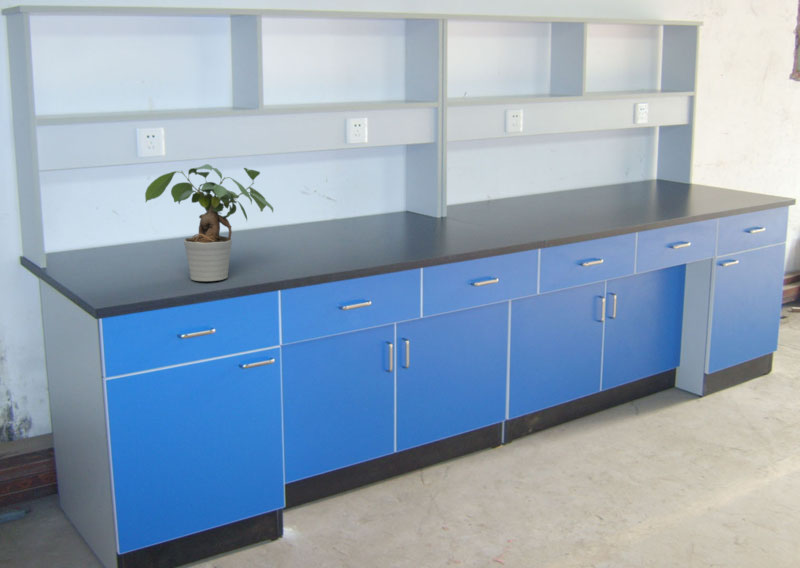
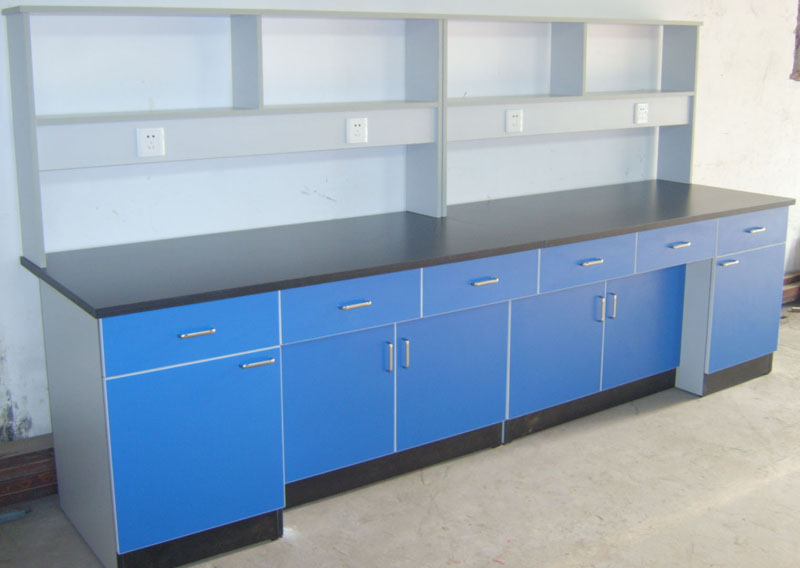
- potted plant [144,163,274,282]
